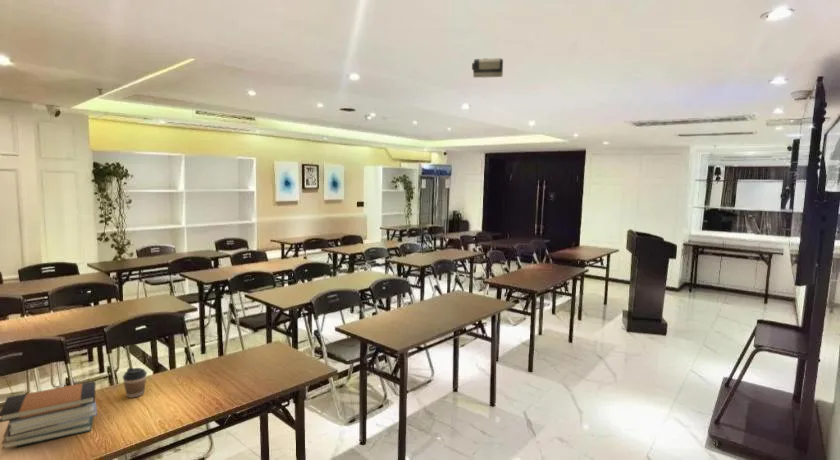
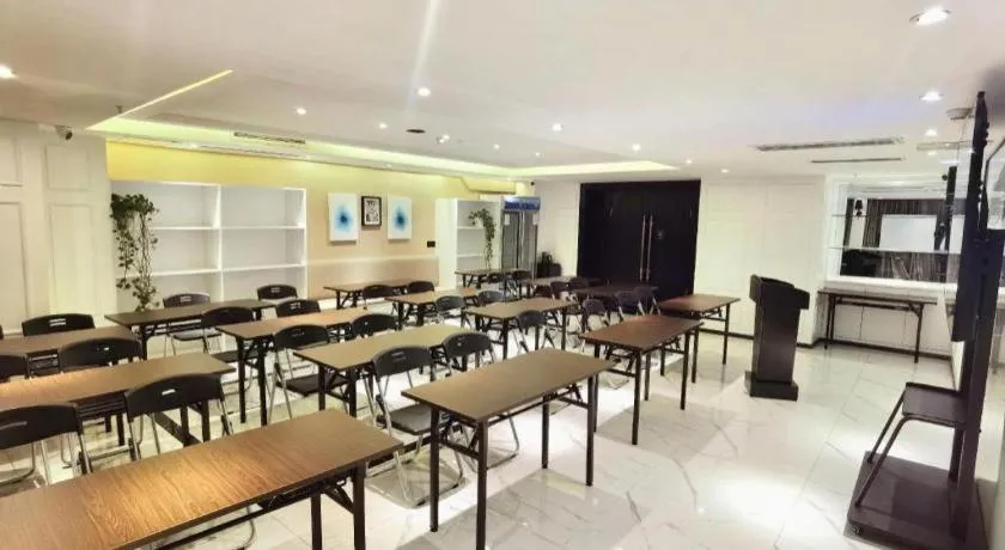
- coffee cup [122,367,148,399]
- book stack [0,380,98,451]
- projector [471,57,504,79]
